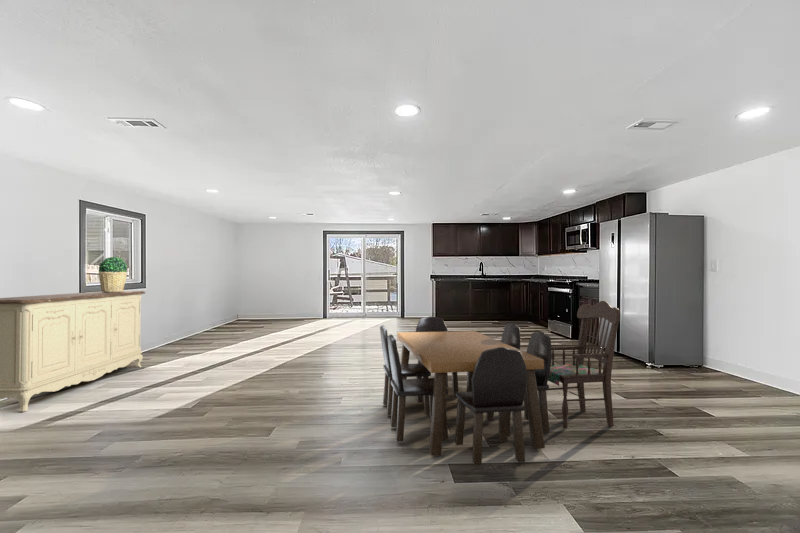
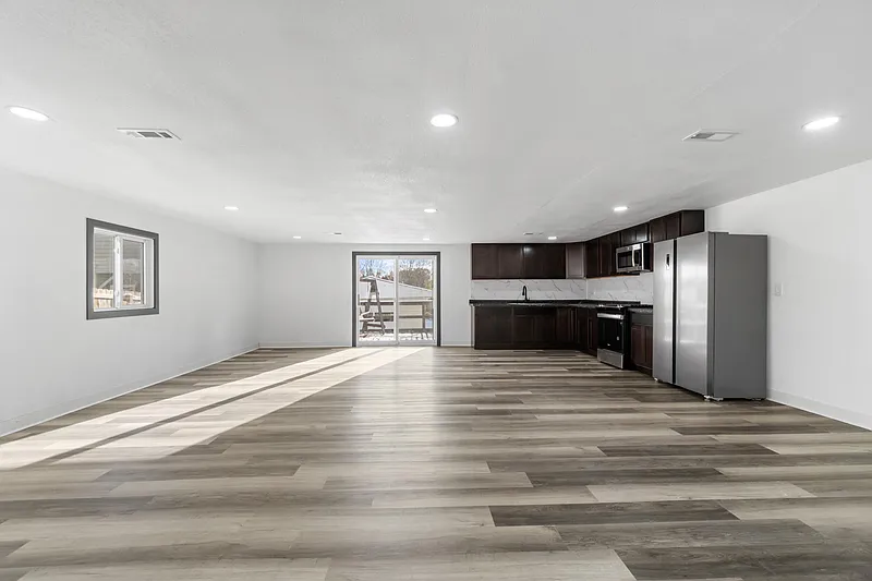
- sideboard [0,290,146,413]
- potted plant [98,256,128,292]
- dining table [379,315,552,466]
- dining chair [547,300,621,429]
